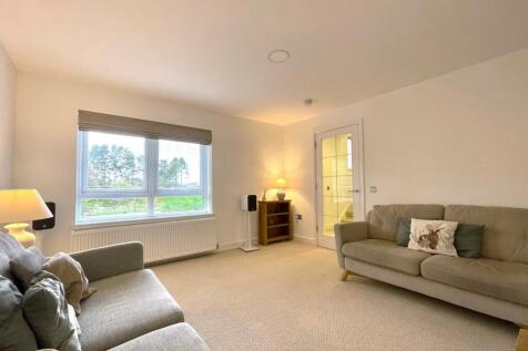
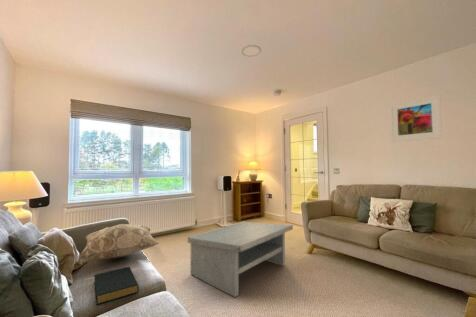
+ coffee table [187,220,294,298]
+ hardback book [93,266,140,306]
+ decorative pillow [78,223,160,260]
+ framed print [389,94,443,143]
